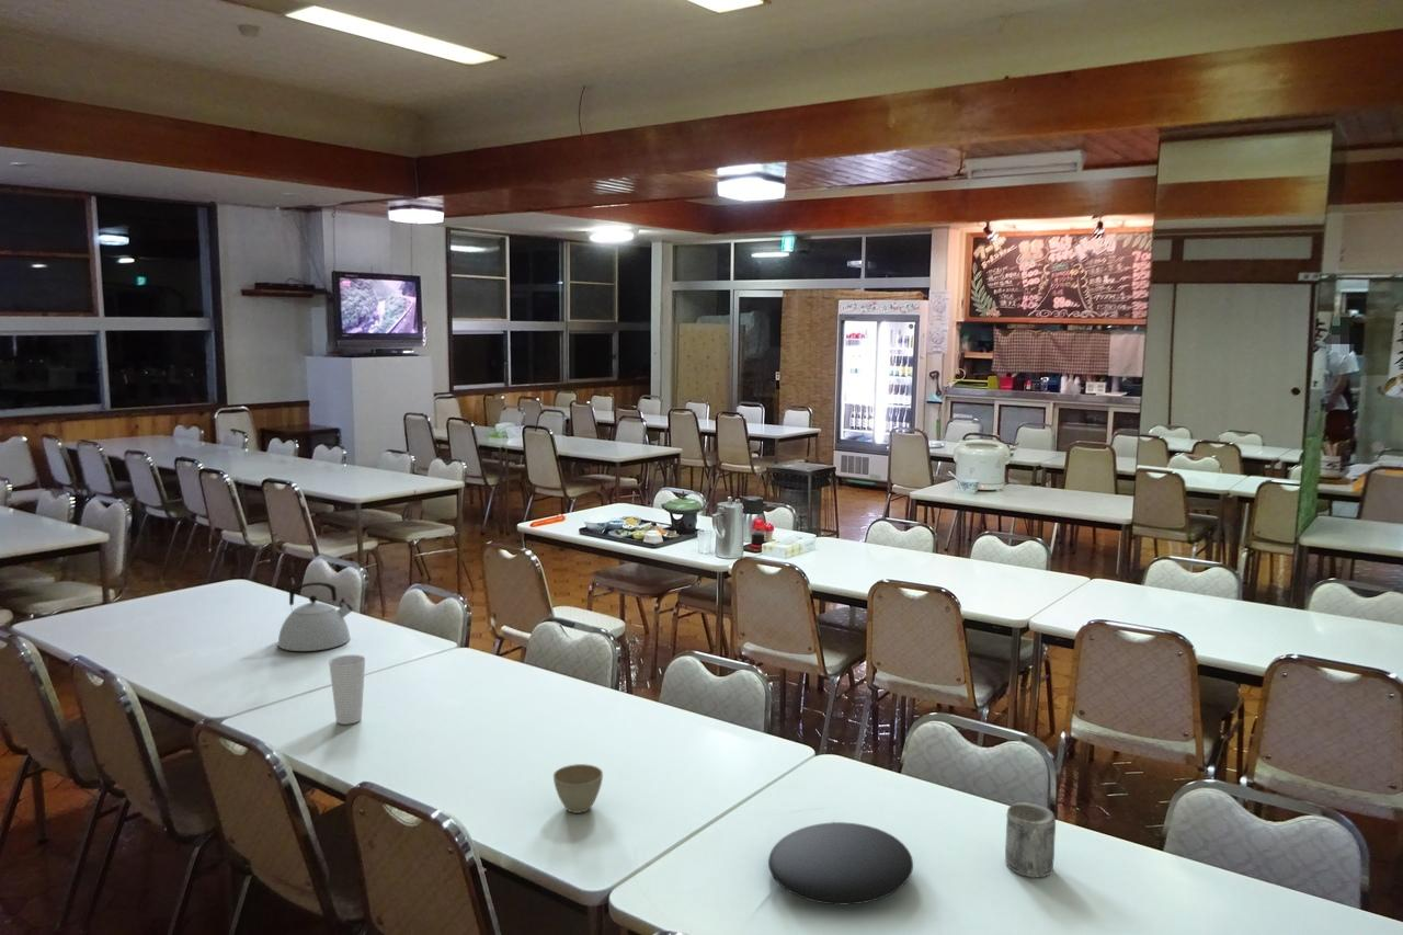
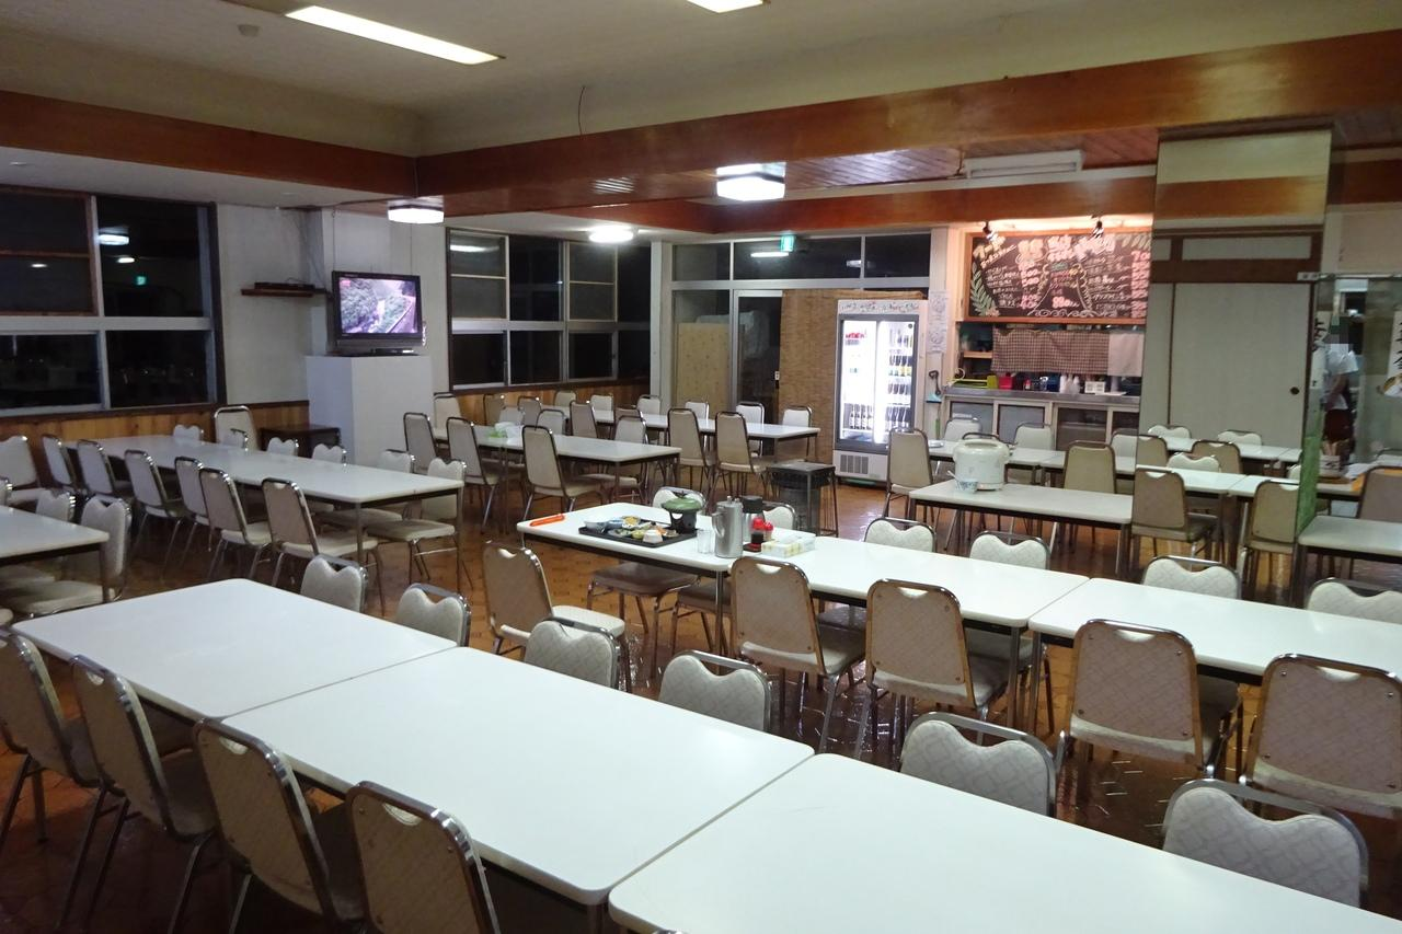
- mug [1004,801,1057,879]
- flower pot [552,763,604,814]
- plate [767,821,914,907]
- cup [328,653,366,726]
- kettle [277,581,354,652]
